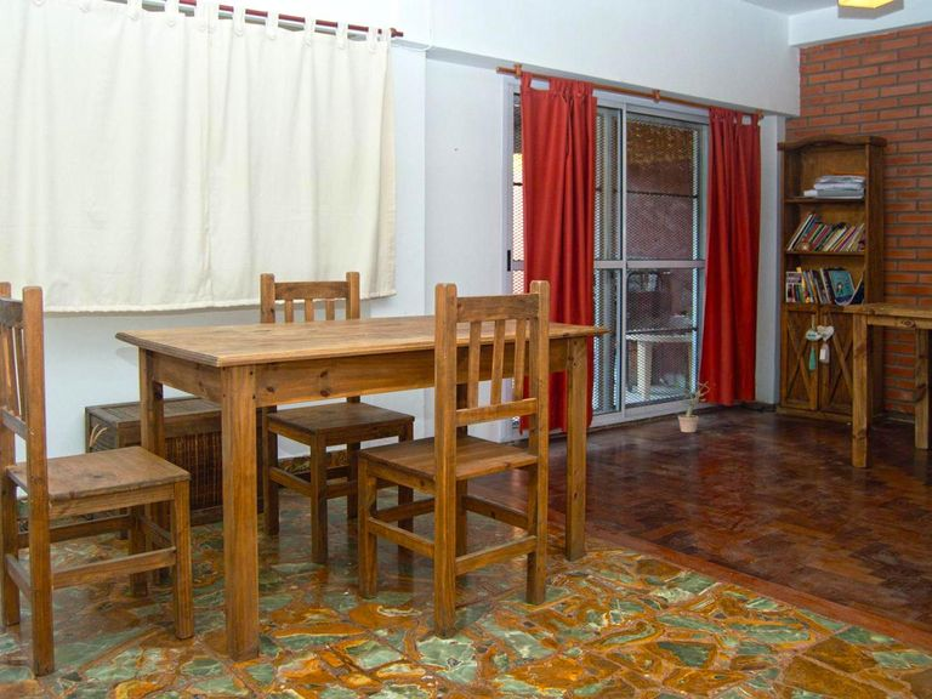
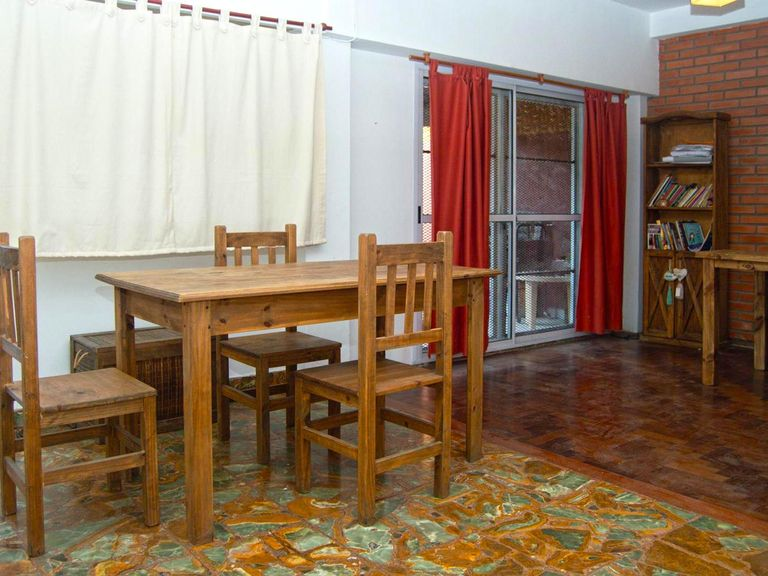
- potted plant [672,373,710,433]
